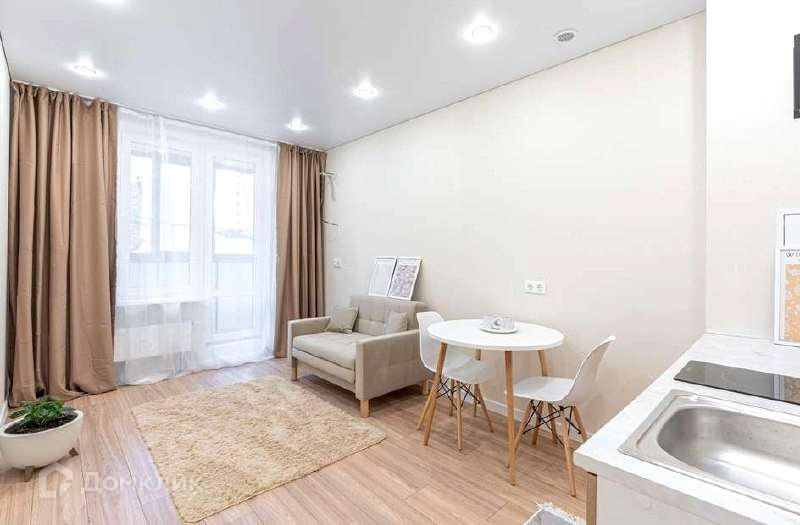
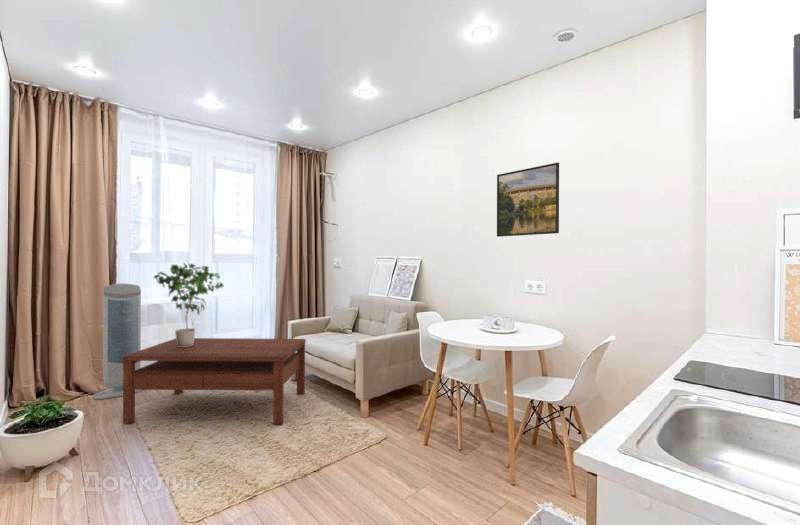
+ potted plant [152,262,225,347]
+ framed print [496,162,560,238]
+ air purifier [92,283,144,400]
+ coffee table [122,337,307,425]
